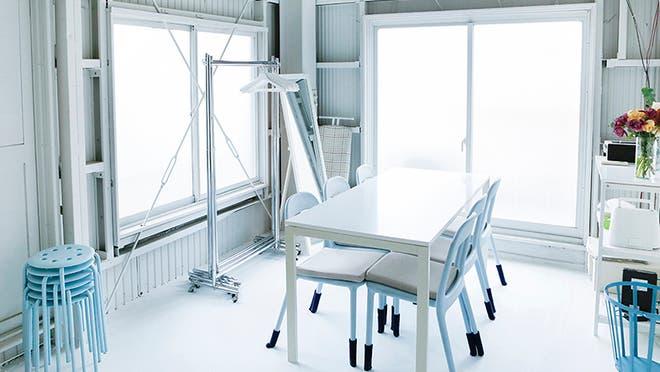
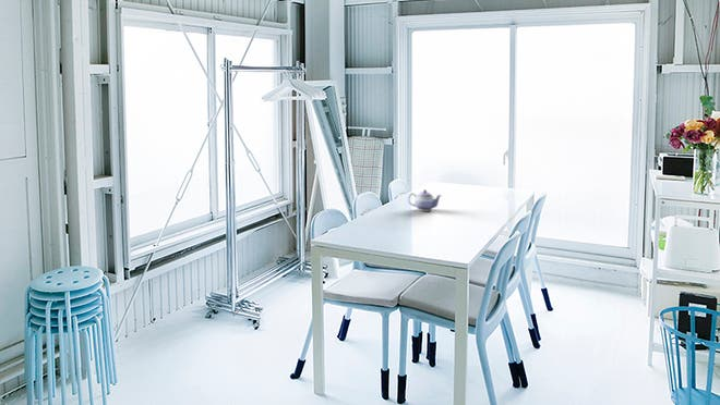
+ teapot [407,188,443,212]
